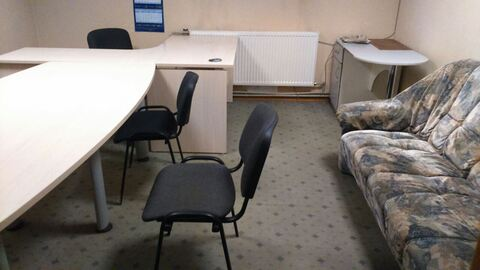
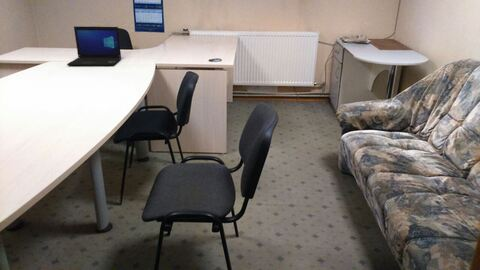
+ laptop [66,25,122,67]
